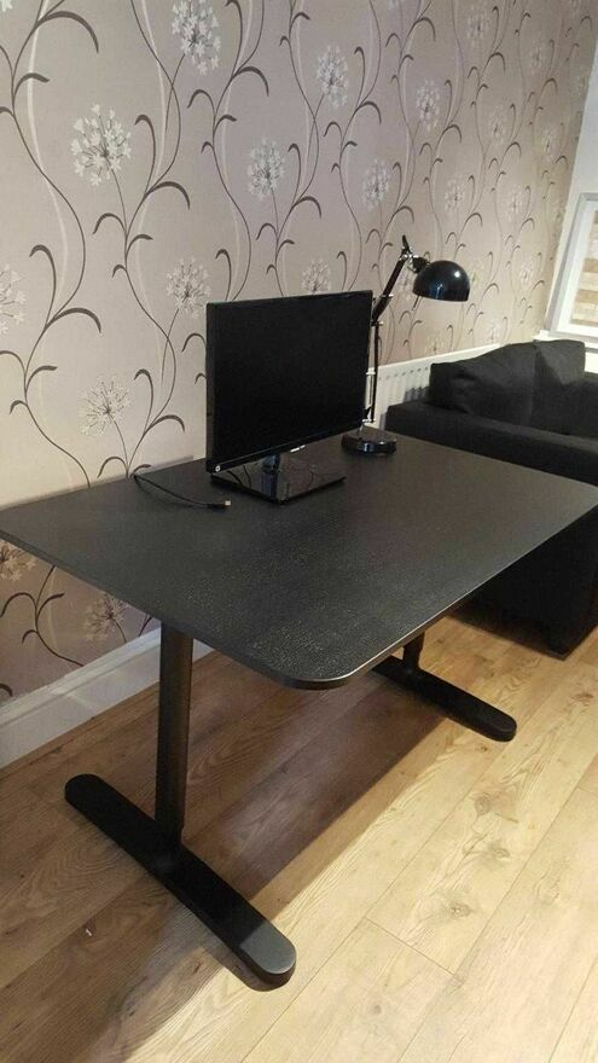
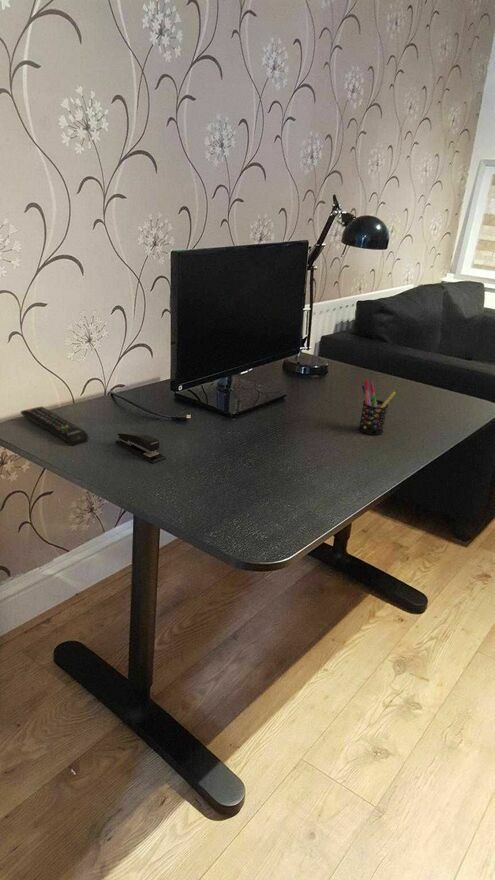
+ pen holder [358,379,397,436]
+ stapler [114,430,167,465]
+ remote control [19,405,89,447]
